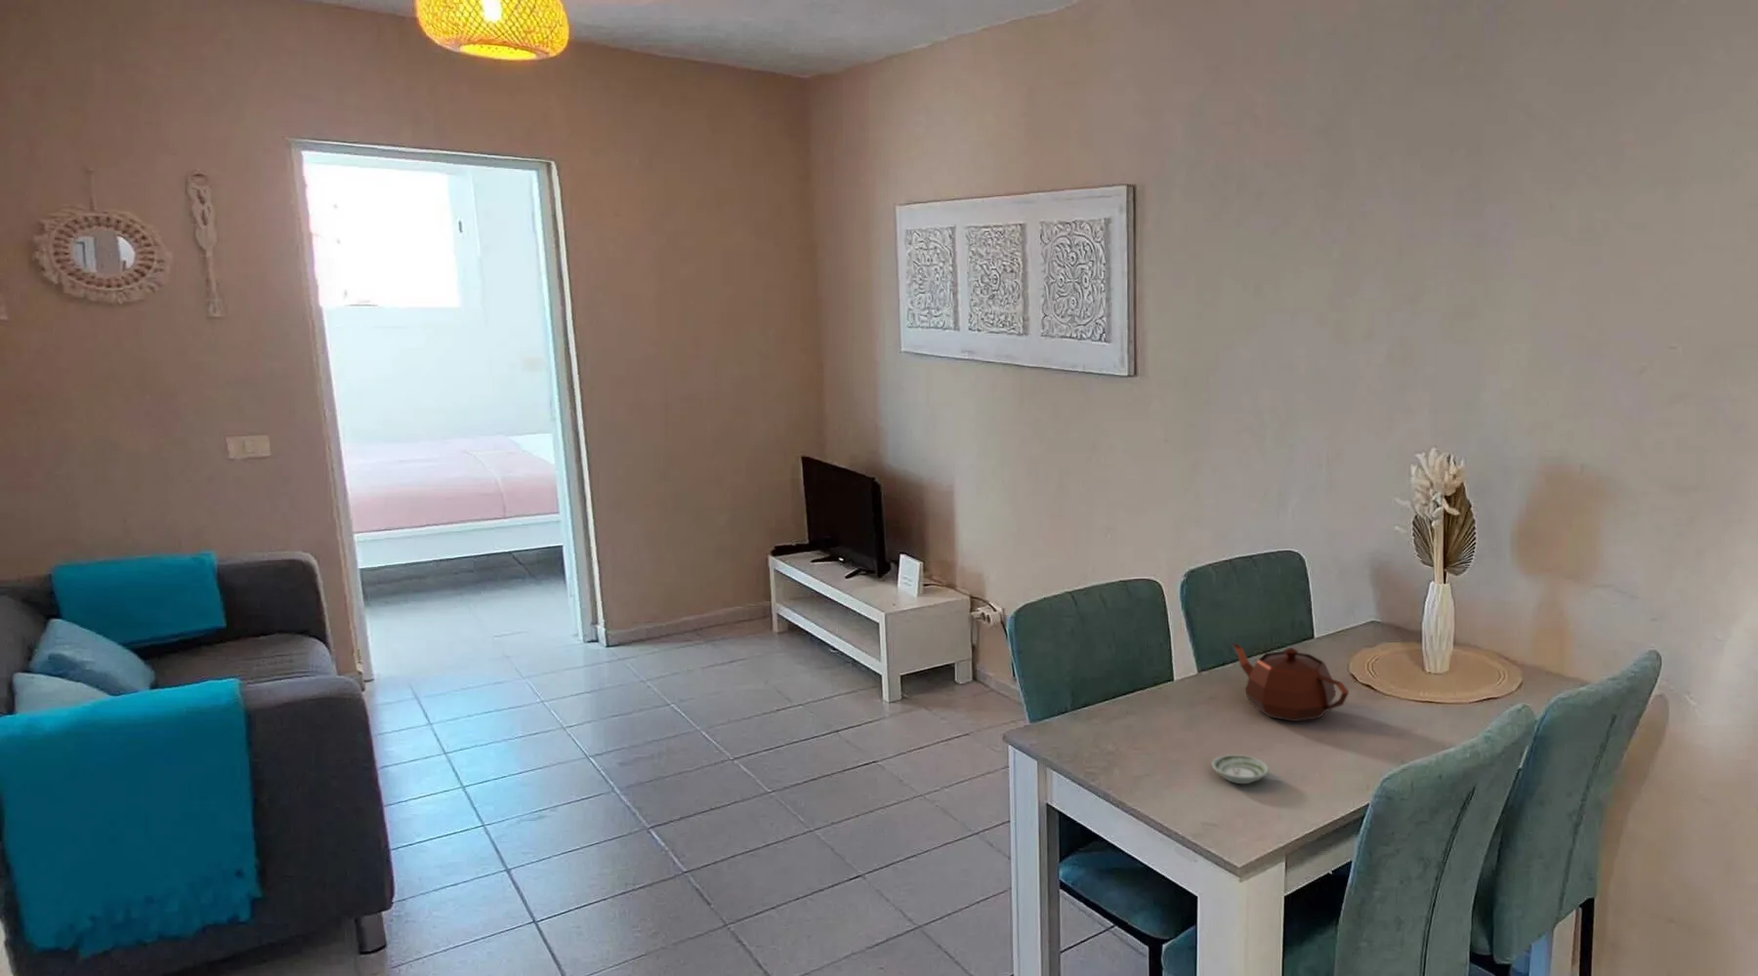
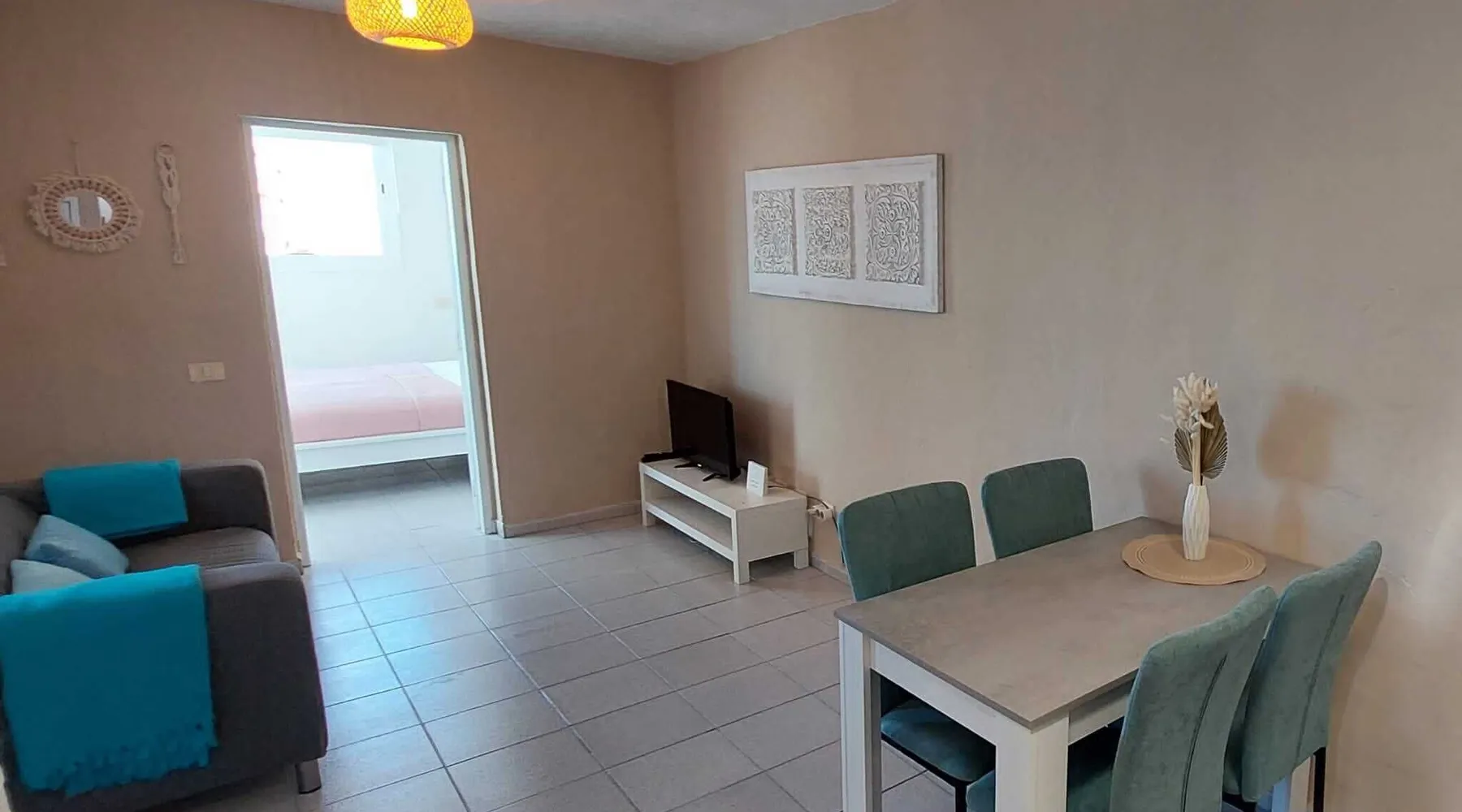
- teapot [1230,642,1349,722]
- saucer [1210,754,1270,785]
